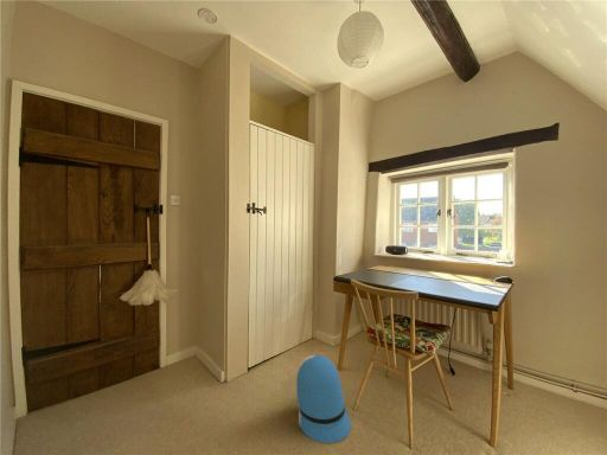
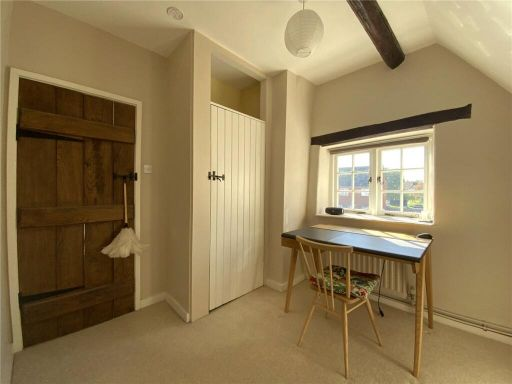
- sun visor [294,354,352,444]
